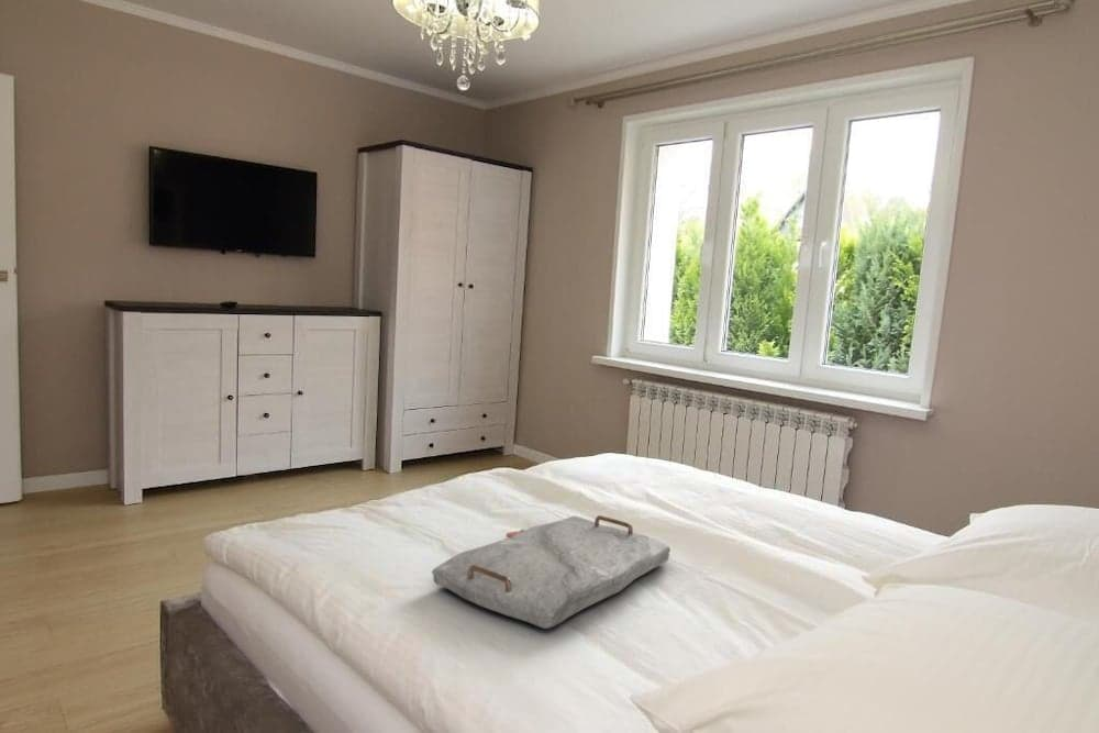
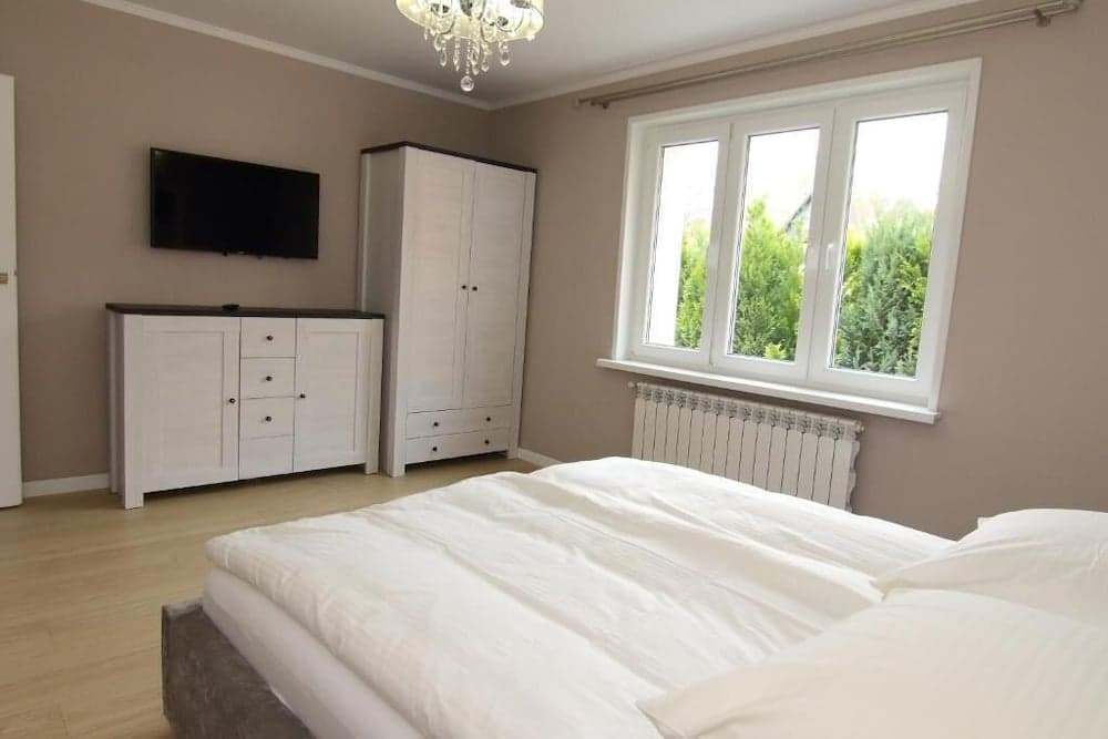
- serving tray [431,514,671,630]
